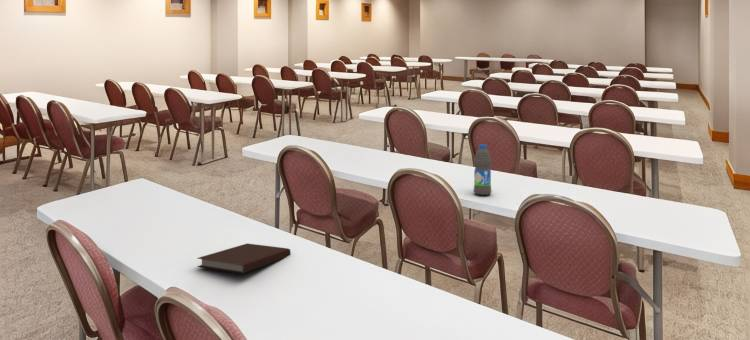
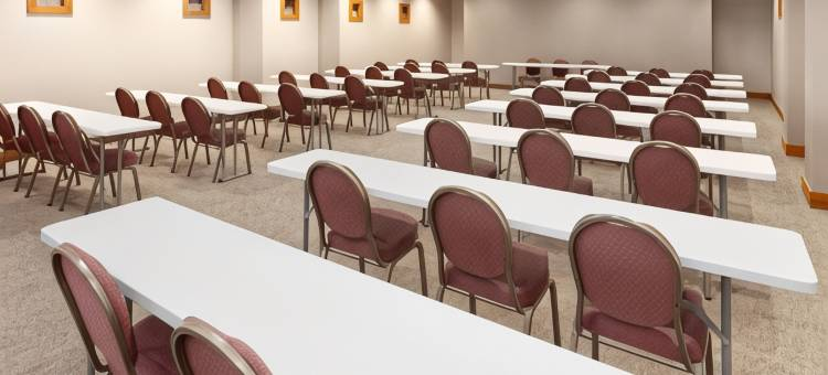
- water bottle [473,144,493,196]
- notebook [196,242,291,275]
